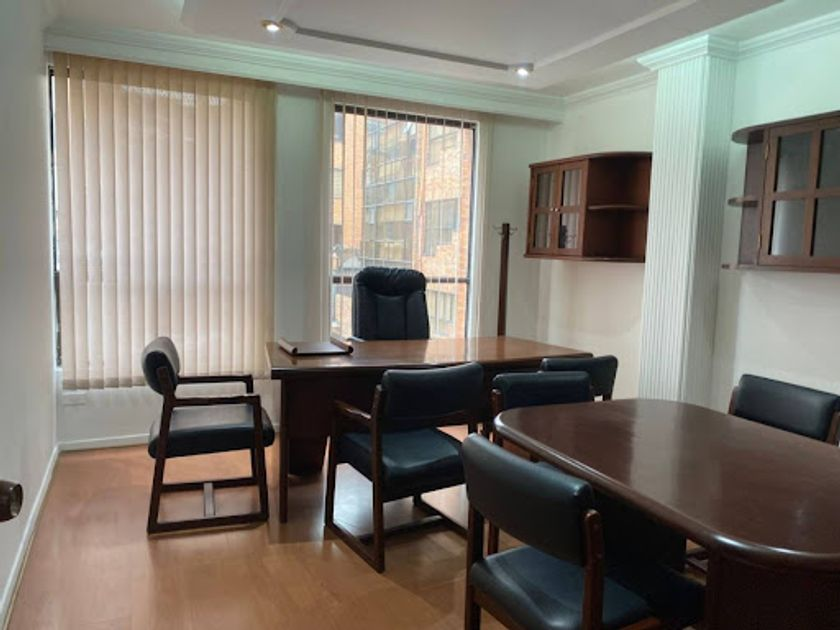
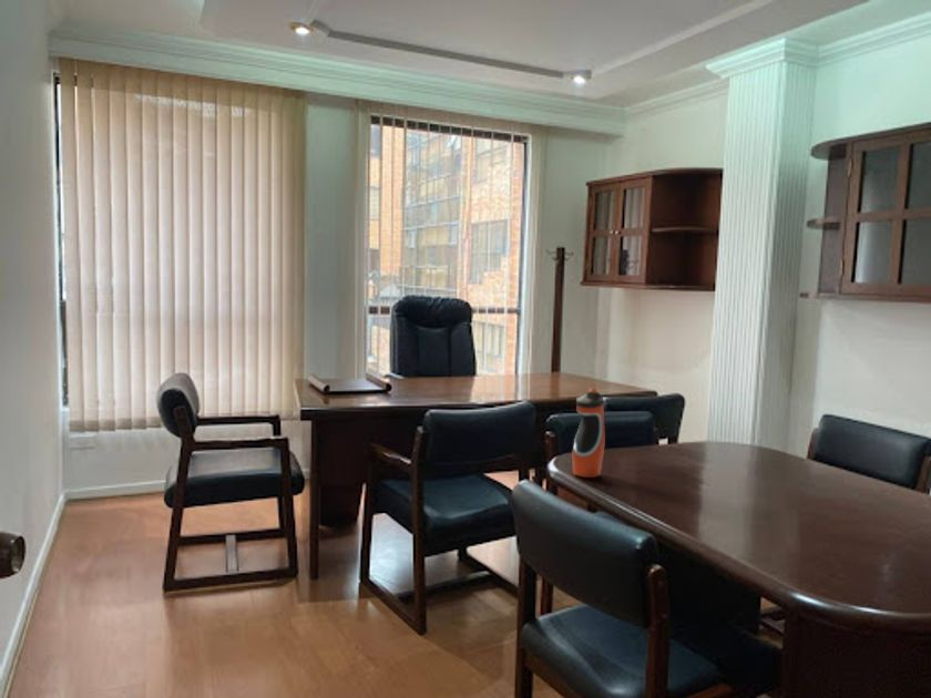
+ water bottle [571,387,606,479]
